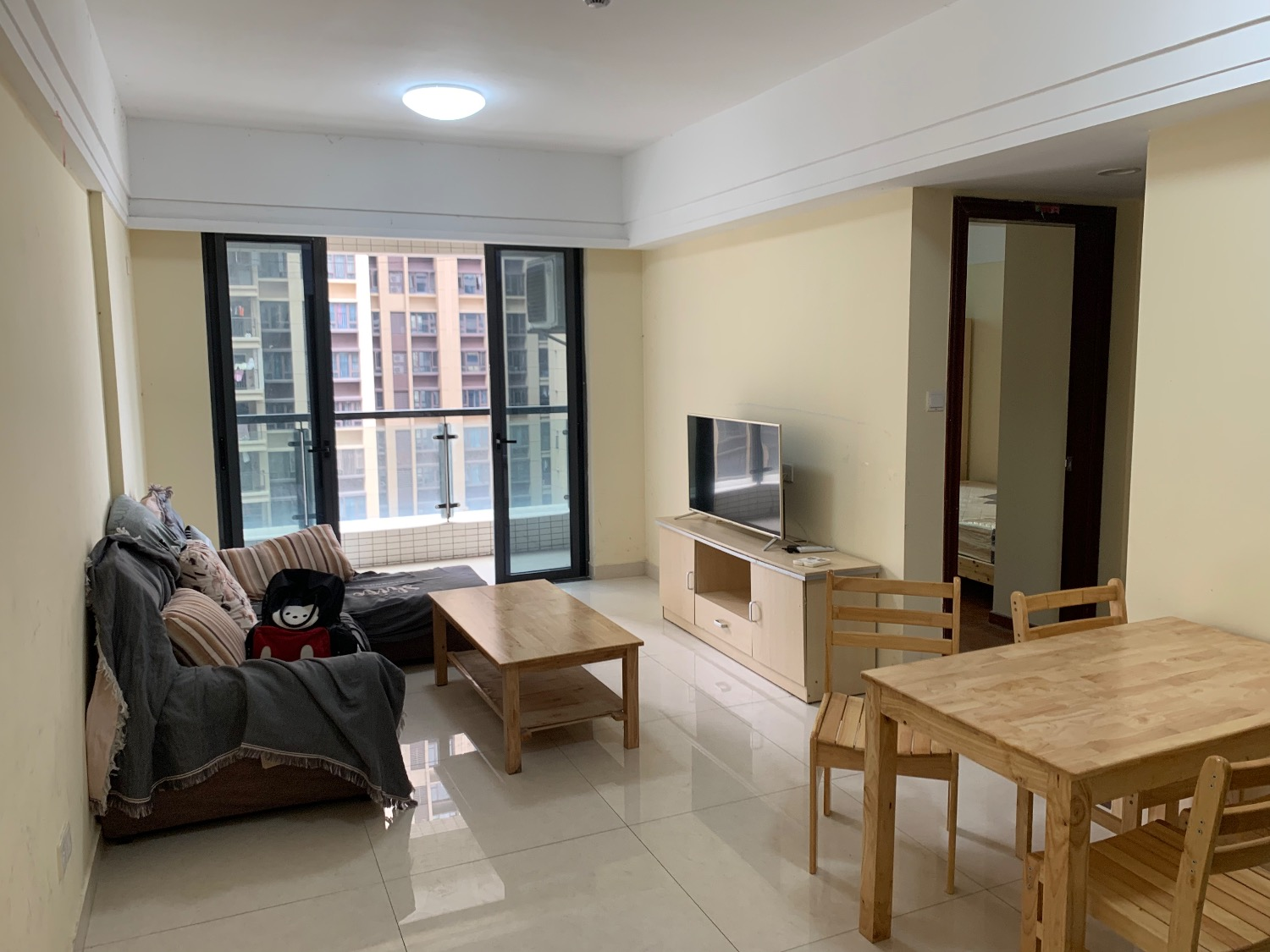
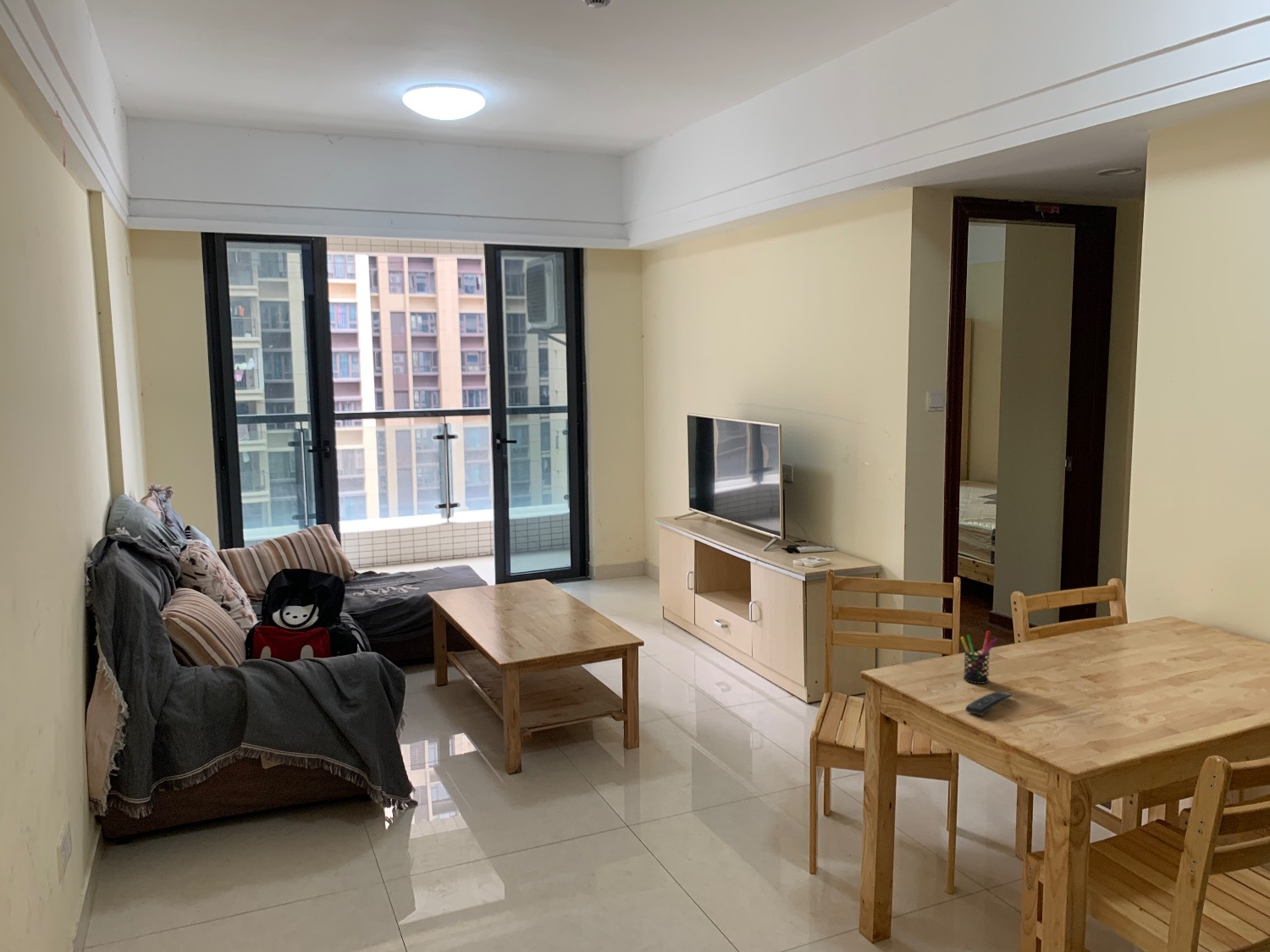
+ remote control [964,691,1013,717]
+ pen holder [960,630,998,685]
